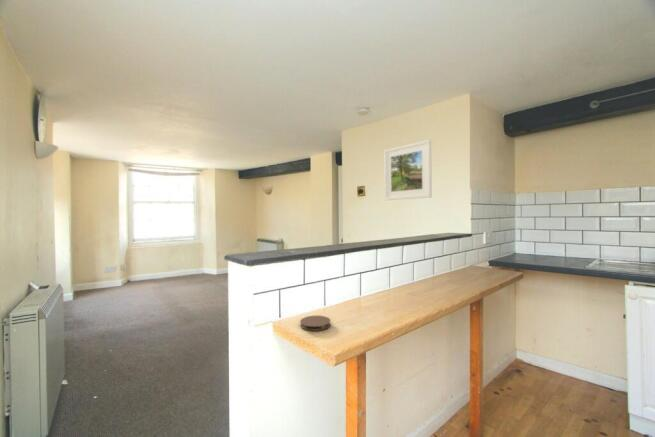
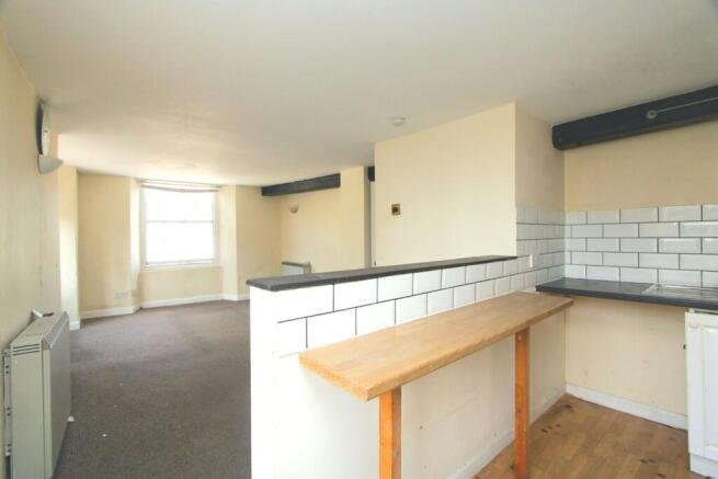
- coaster [299,314,331,332]
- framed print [383,139,433,201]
